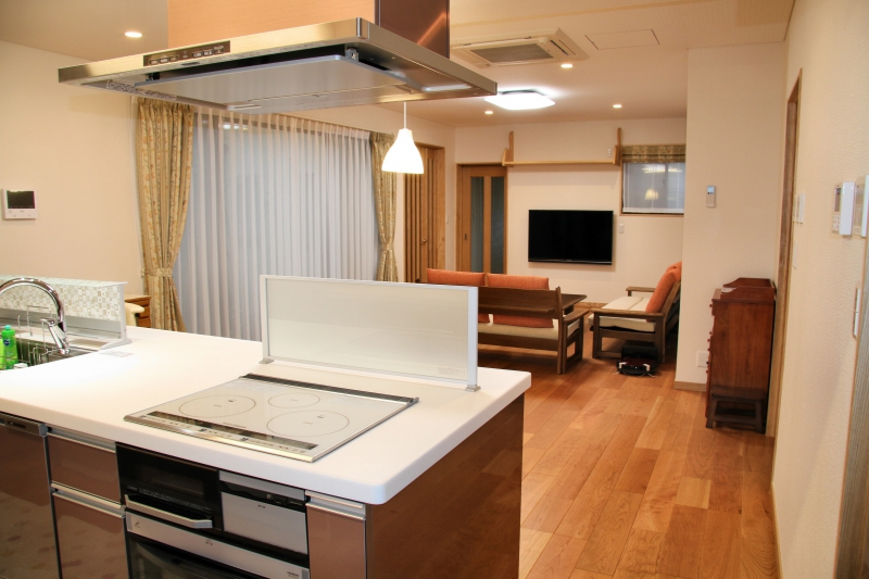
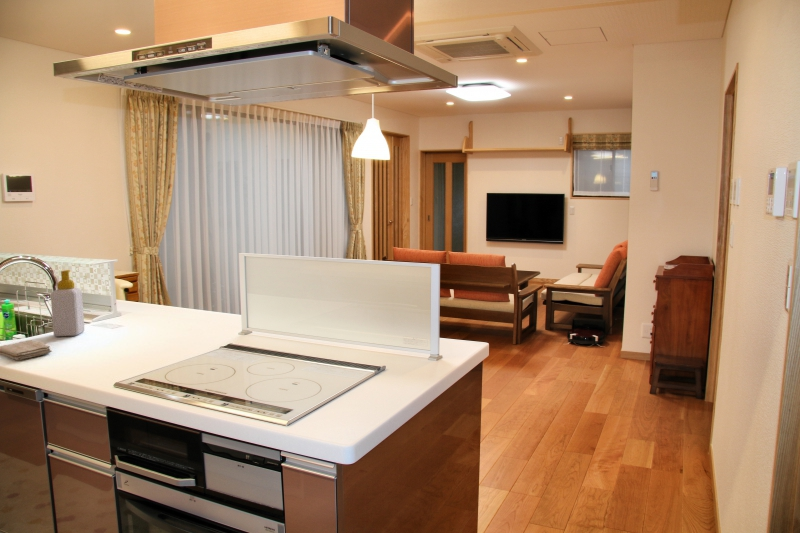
+ washcloth [0,339,53,361]
+ soap bottle [50,269,85,337]
